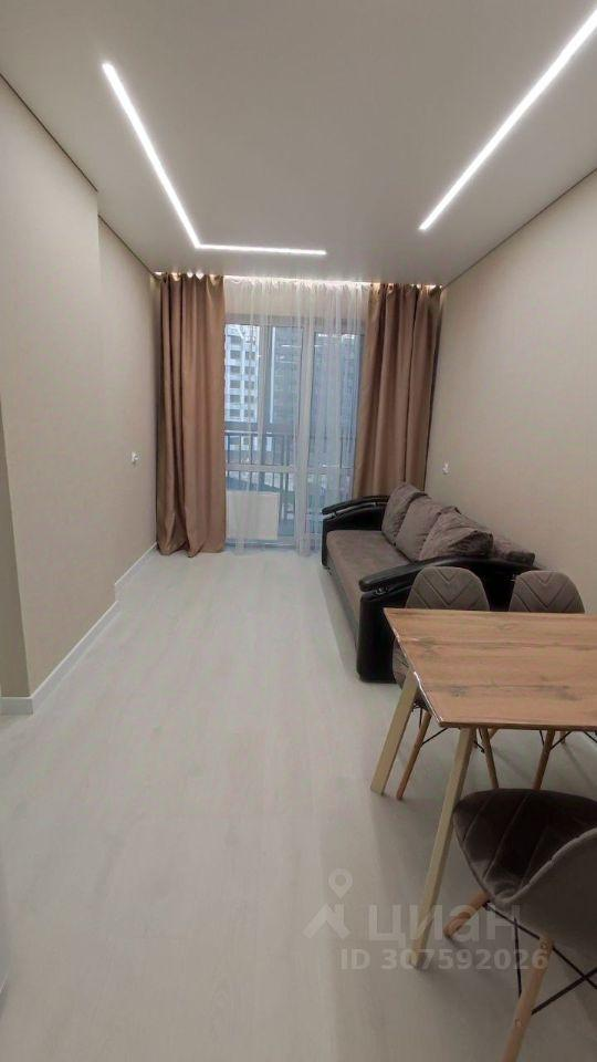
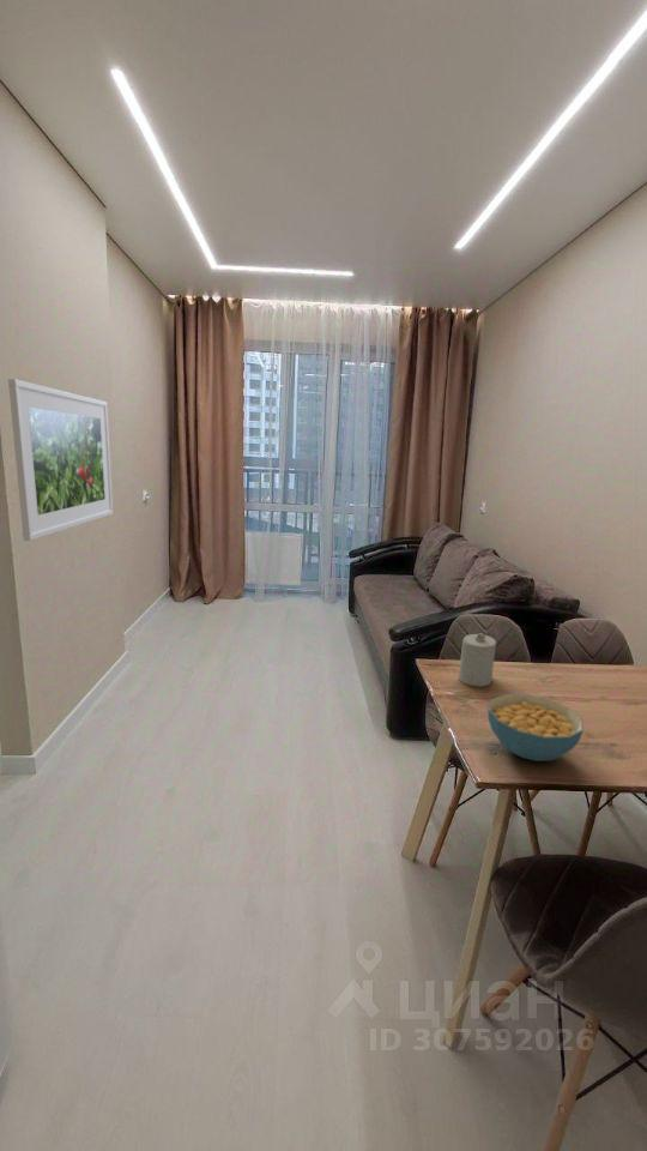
+ cereal bowl [486,693,585,763]
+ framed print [7,378,114,542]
+ candle [456,632,497,688]
